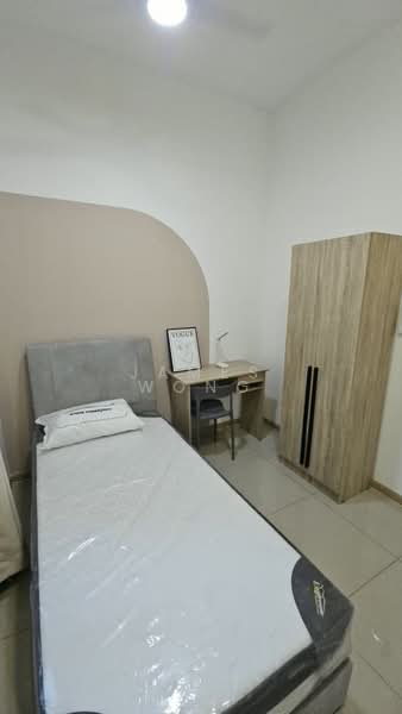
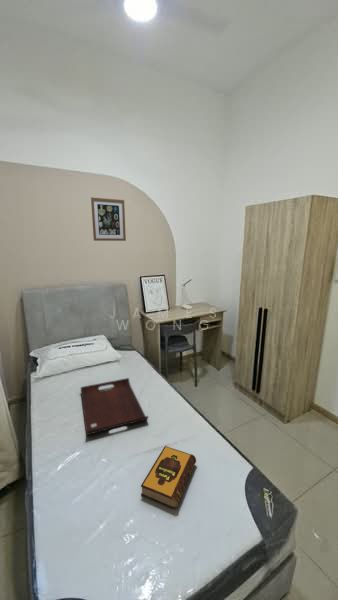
+ hardback book [140,445,197,510]
+ wall art [90,196,127,242]
+ serving tray [80,377,149,436]
